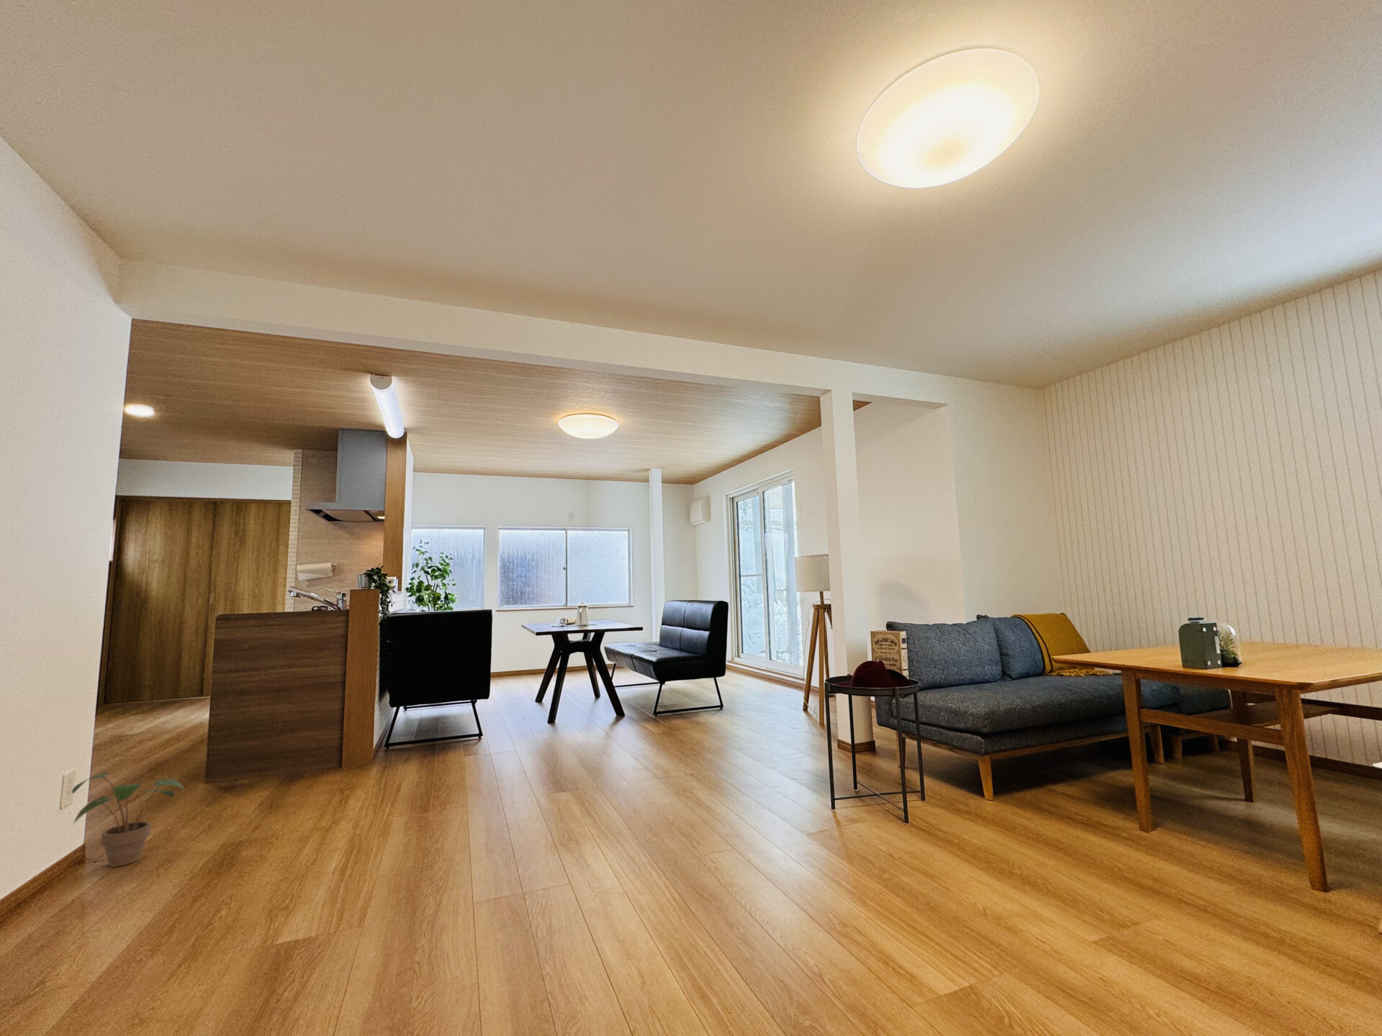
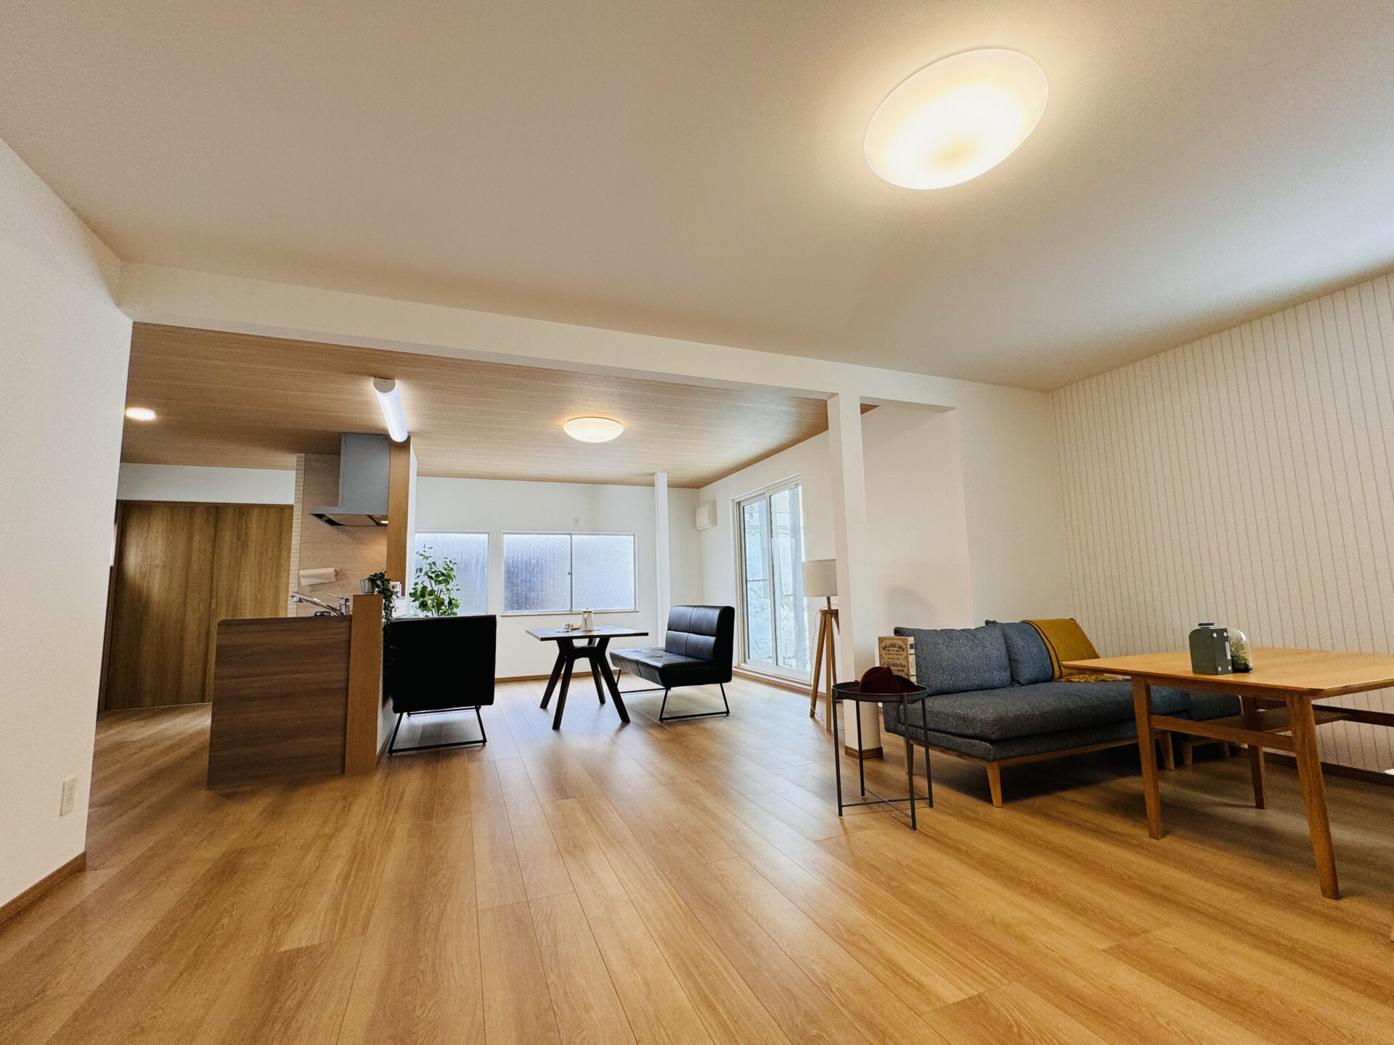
- potted plant [71,772,187,867]
